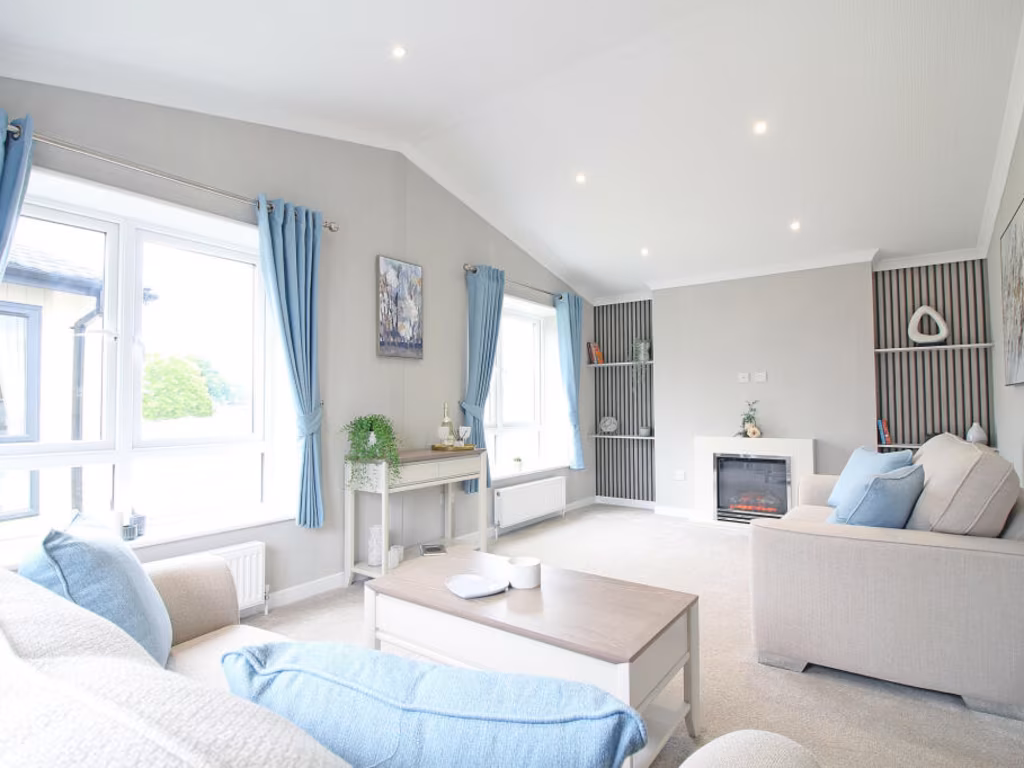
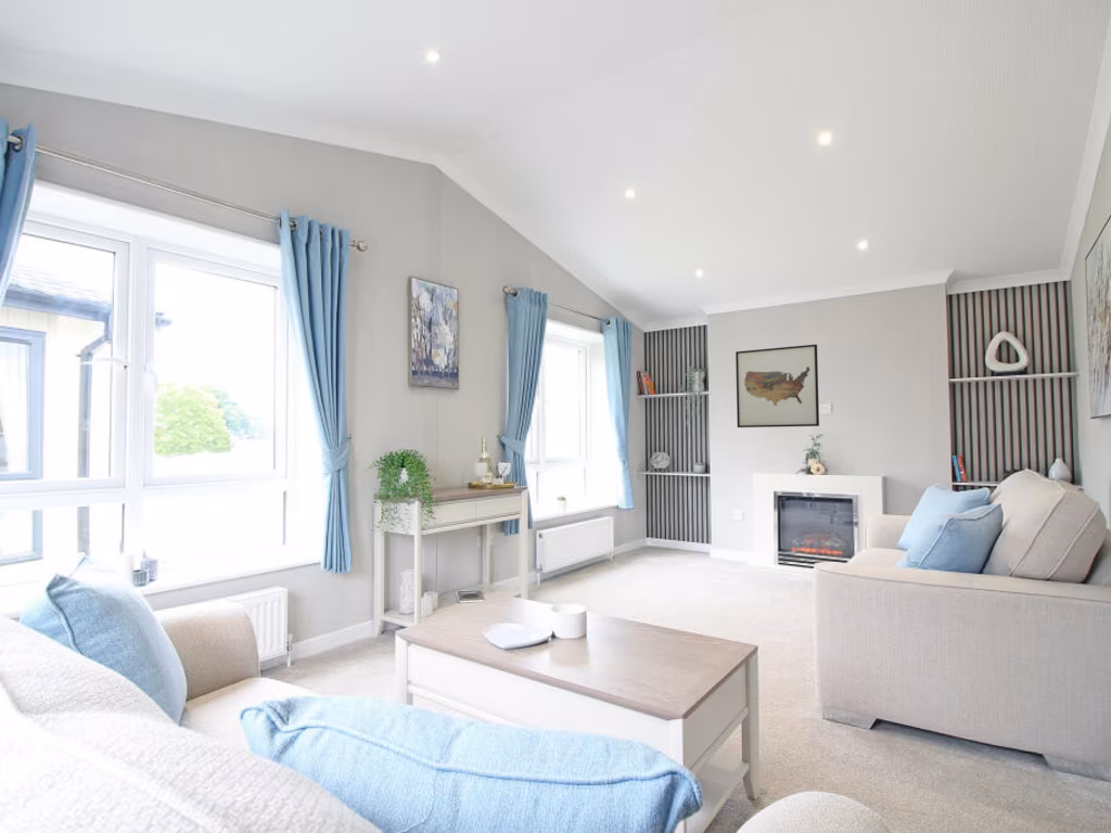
+ wall art [735,344,820,428]
